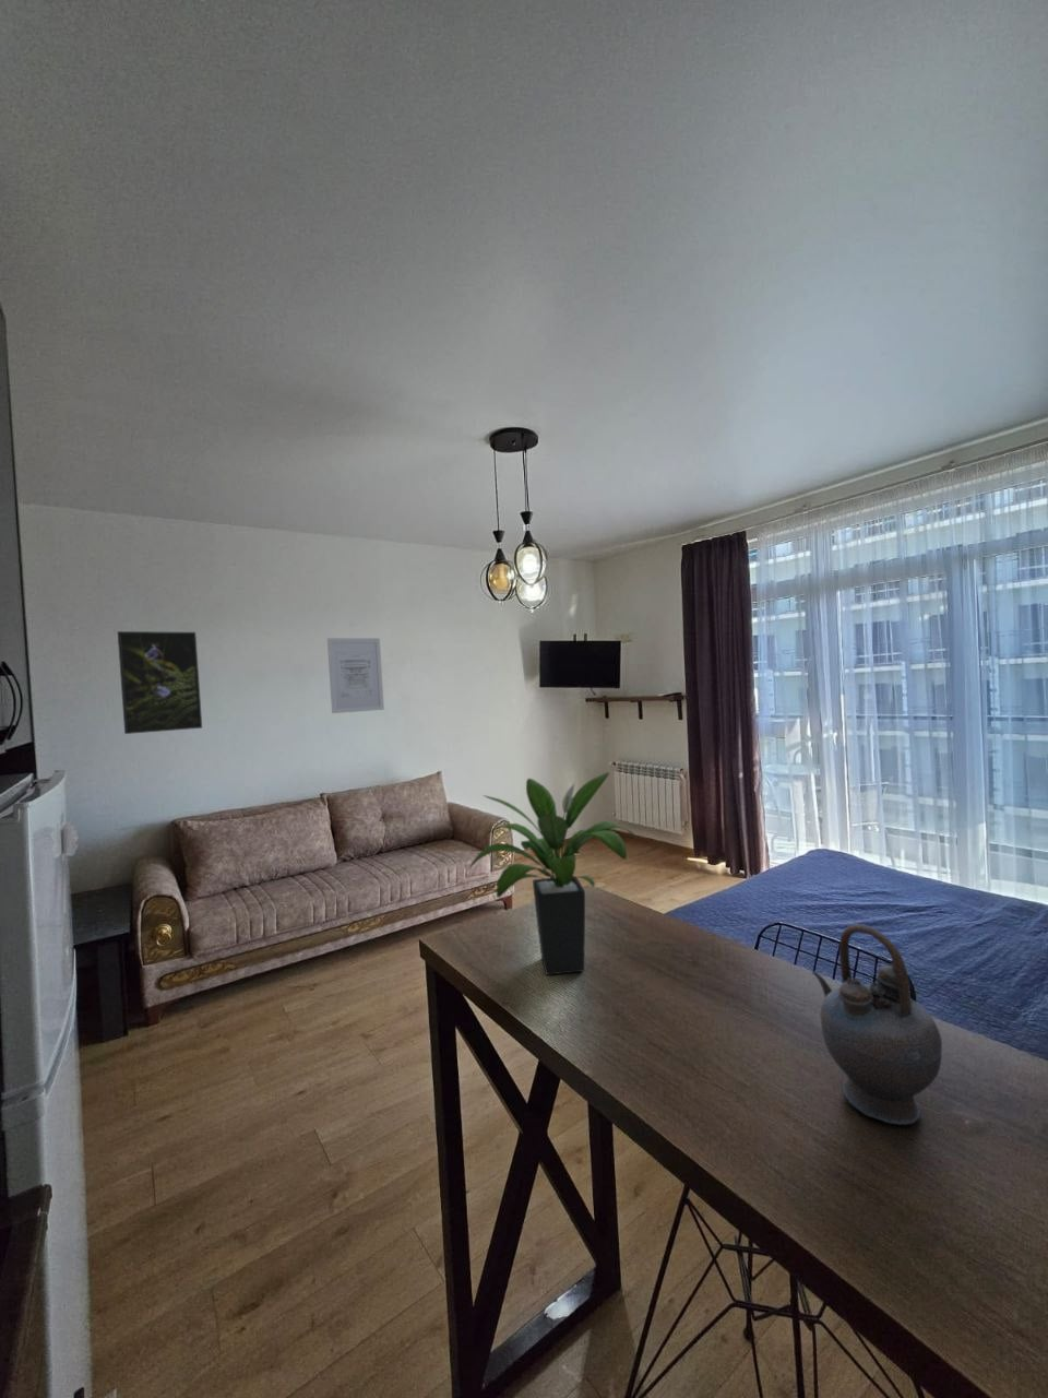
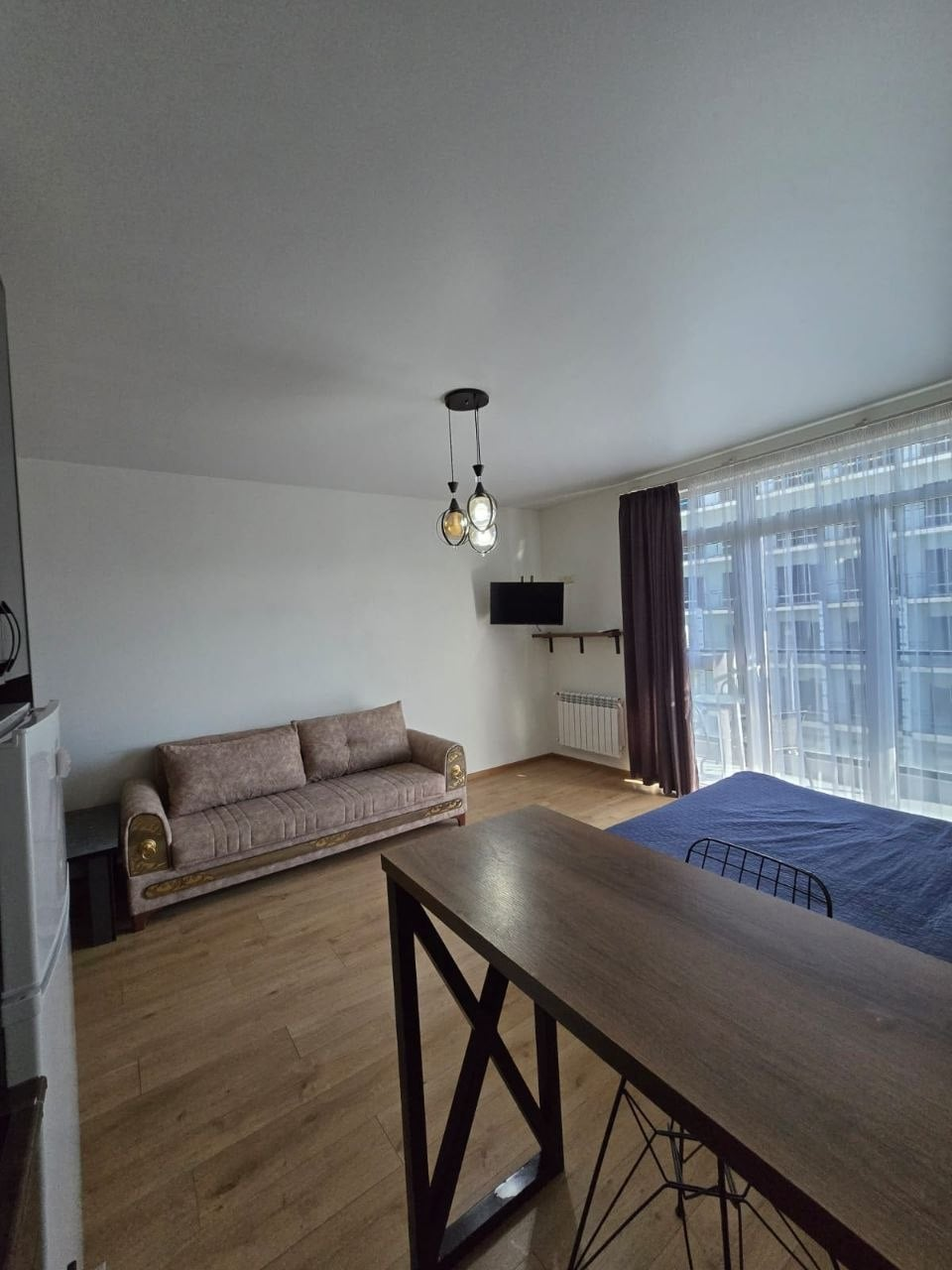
- teapot [810,922,943,1126]
- potted plant [468,771,638,976]
- wall art [327,636,385,714]
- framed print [117,630,203,735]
